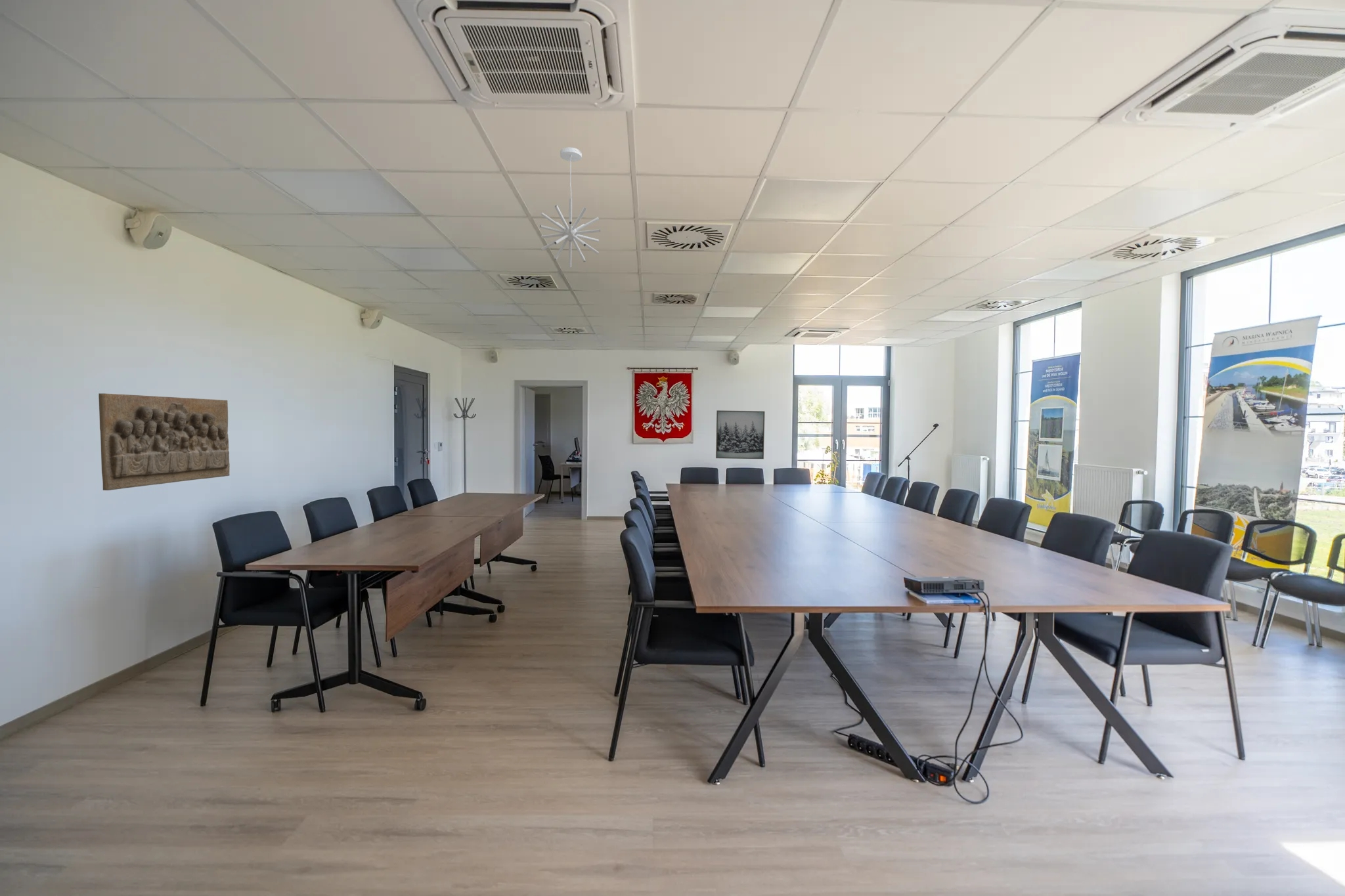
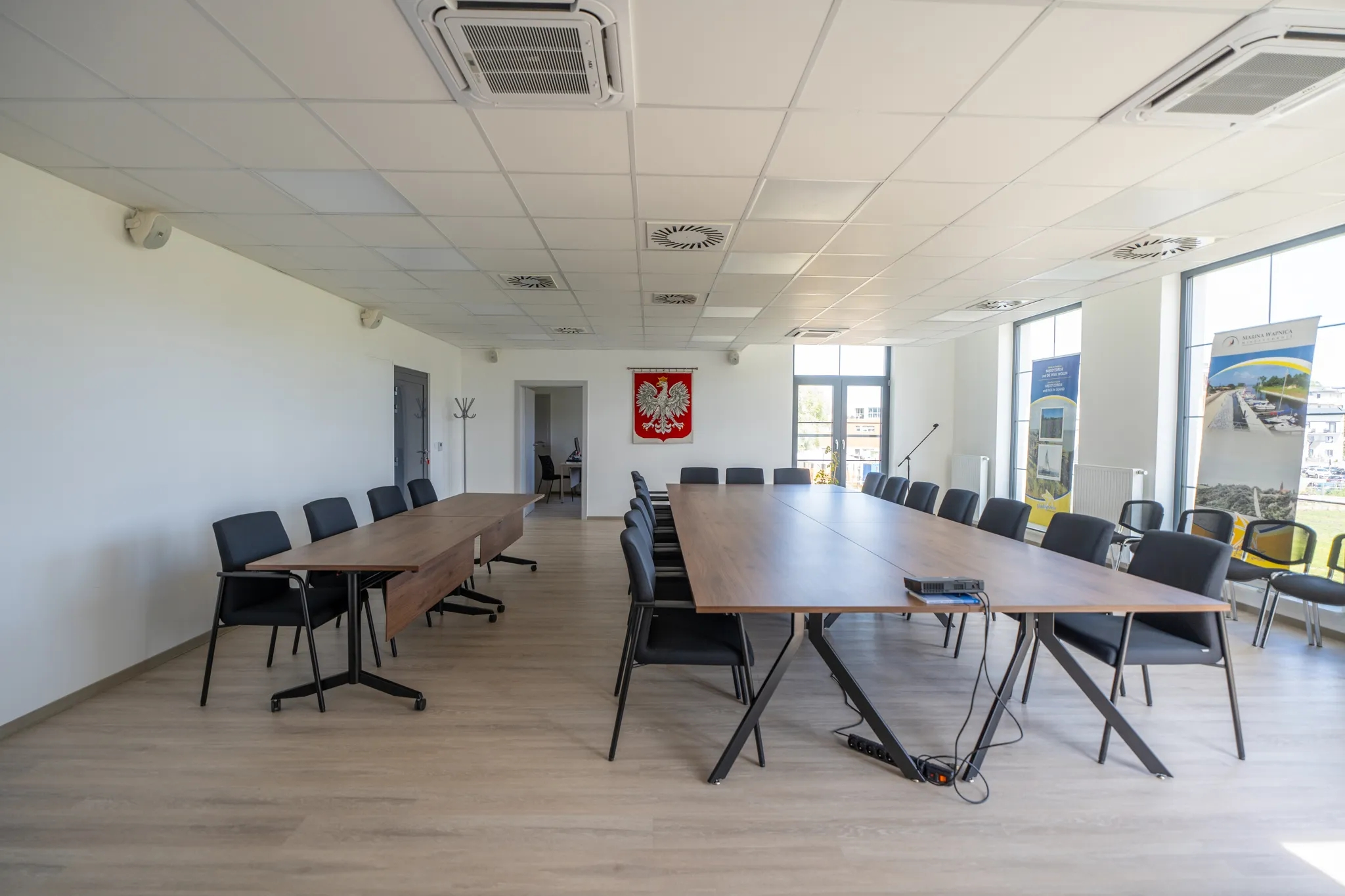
- relief panel [98,393,231,491]
- pendant light [539,147,601,268]
- wall art [715,410,765,459]
